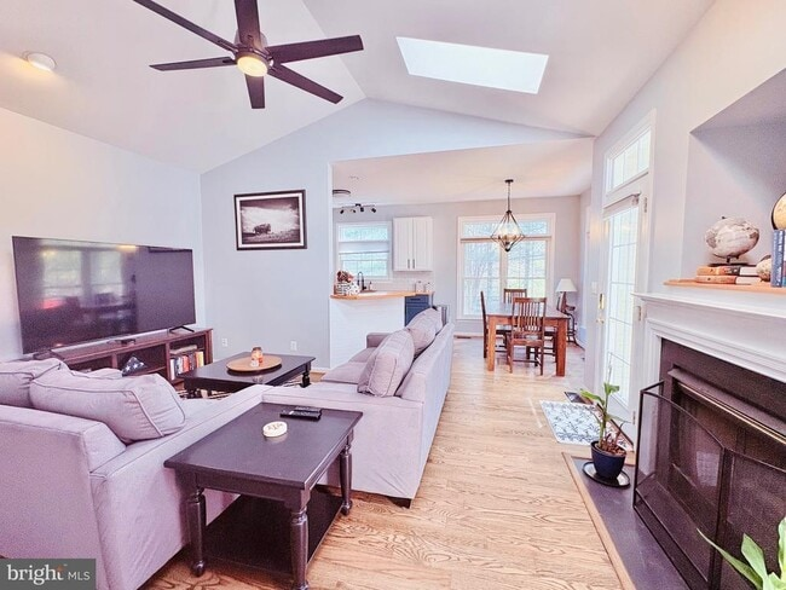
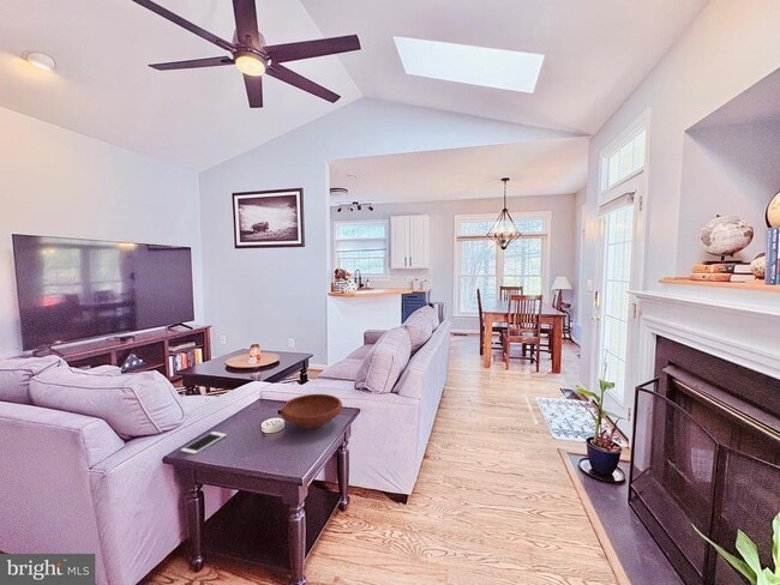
+ bowl [280,393,343,430]
+ cell phone [180,430,228,456]
